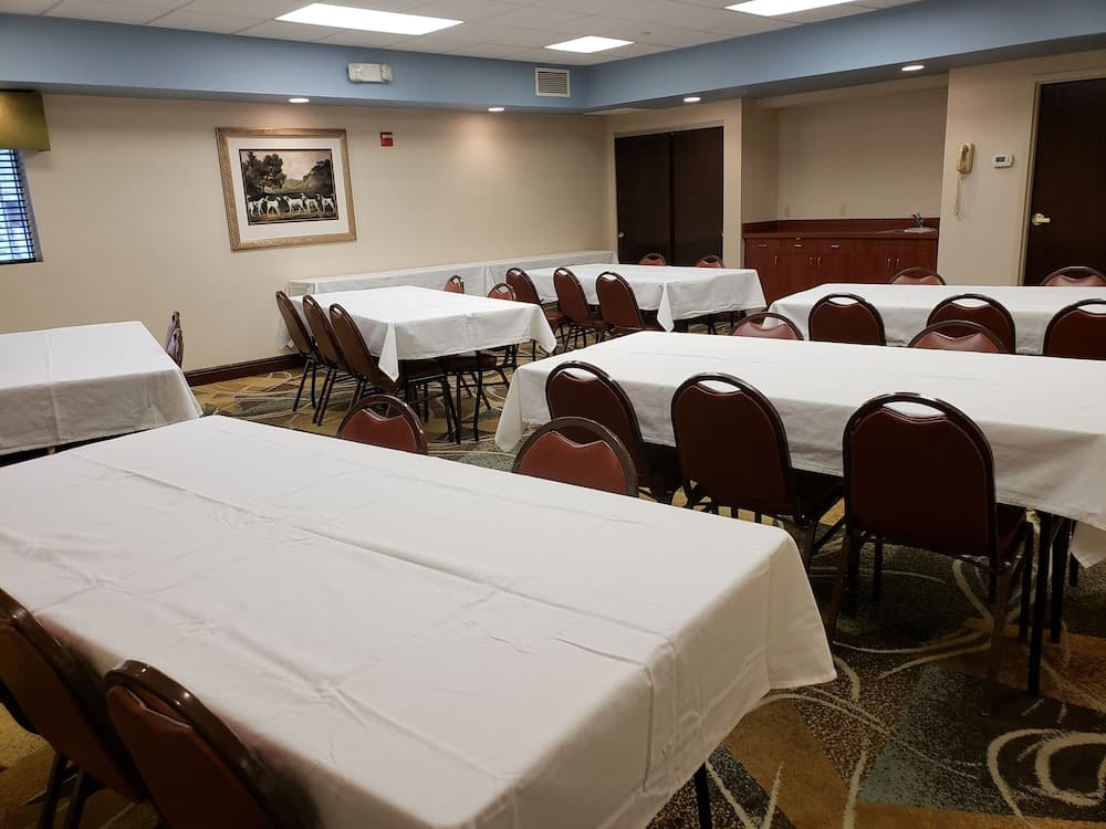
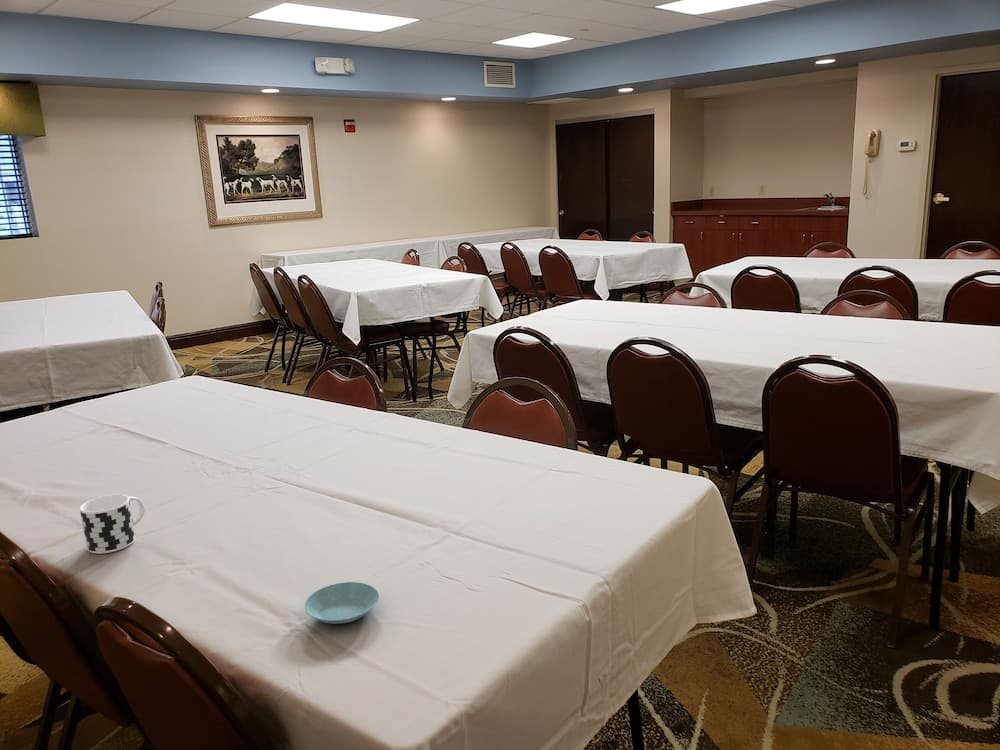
+ saucer [304,581,380,625]
+ cup [79,494,146,555]
